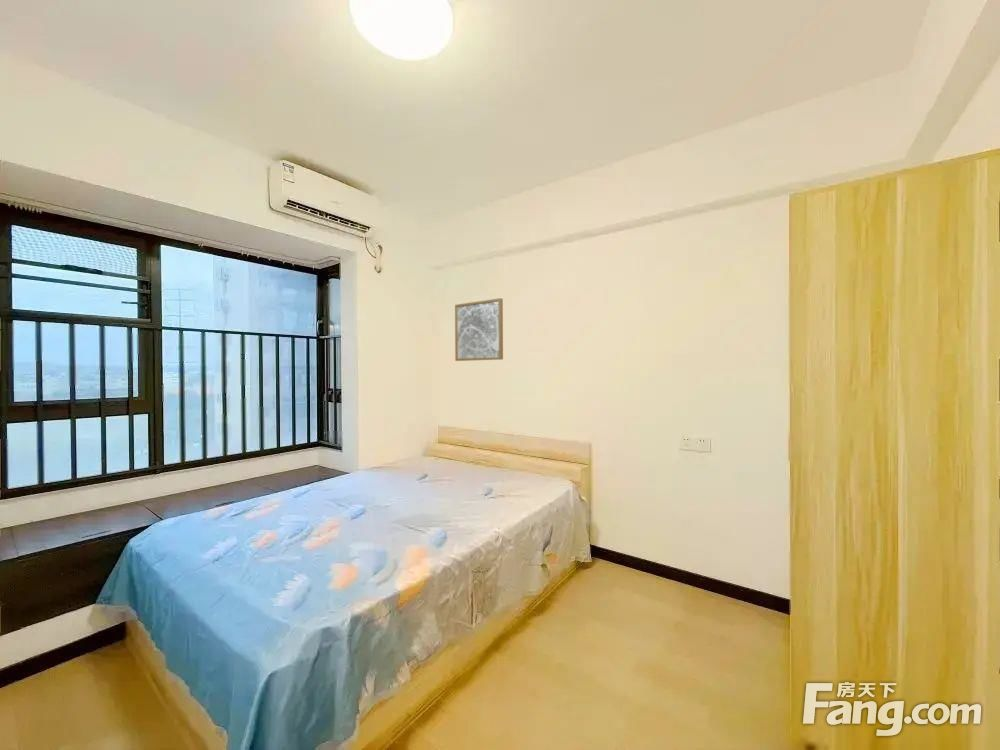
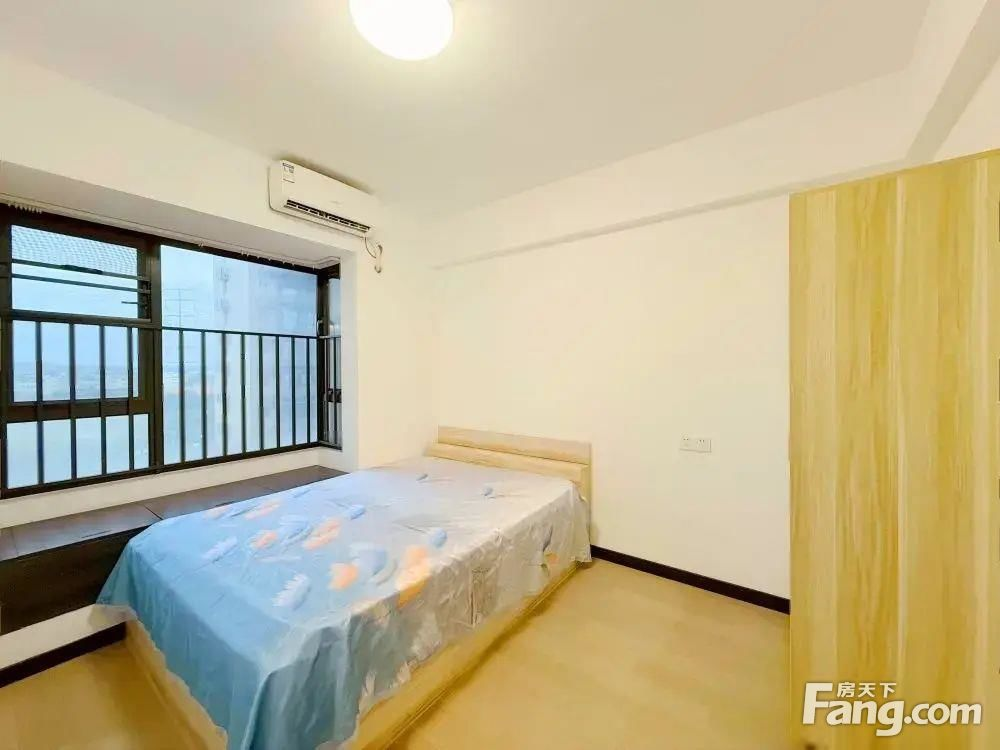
- wall art [454,297,504,362]
